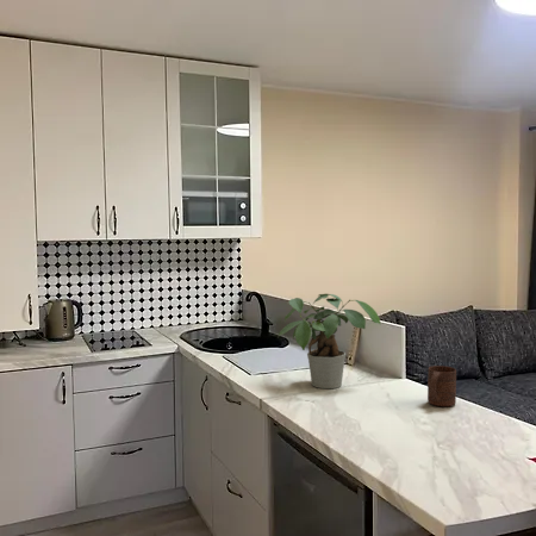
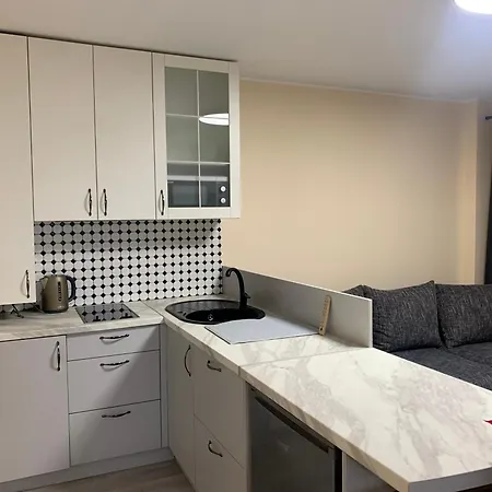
- cup [426,364,457,407]
- potted plant [278,293,381,389]
